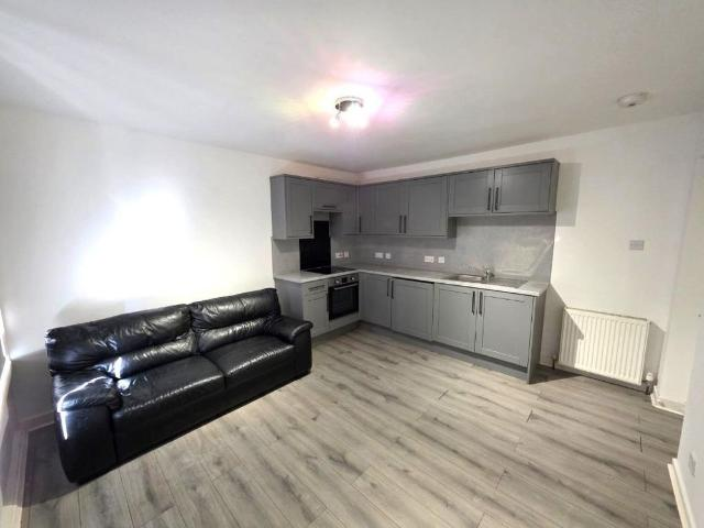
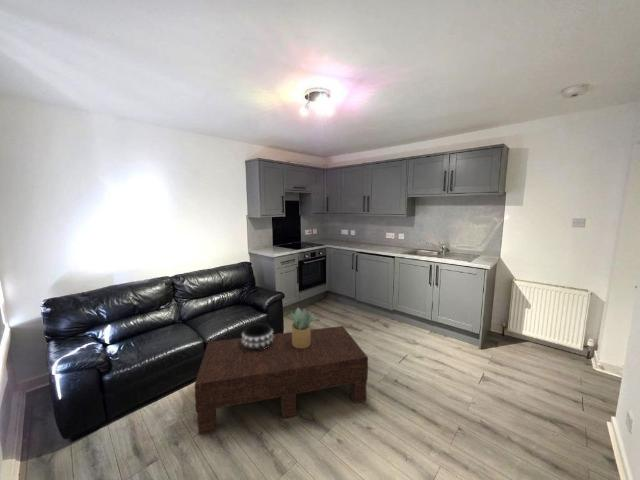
+ decorative bowl [241,323,275,350]
+ coffee table [193,325,369,436]
+ potted plant [290,307,314,348]
